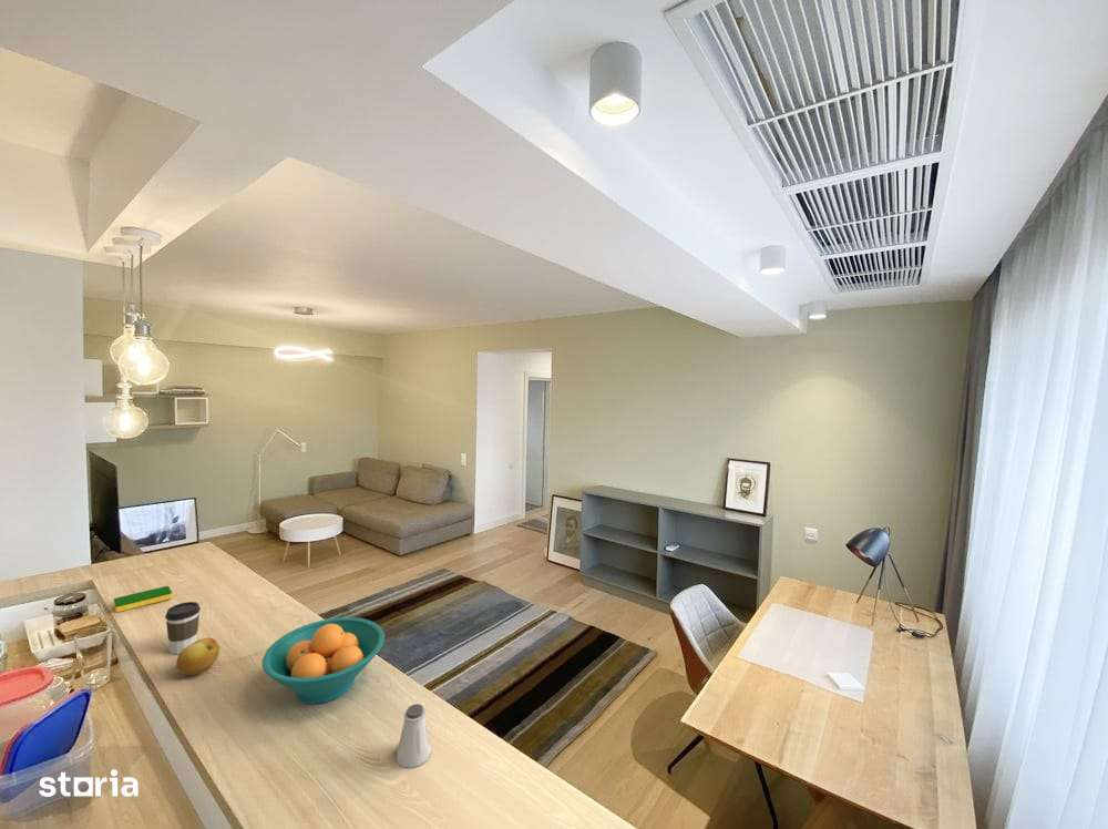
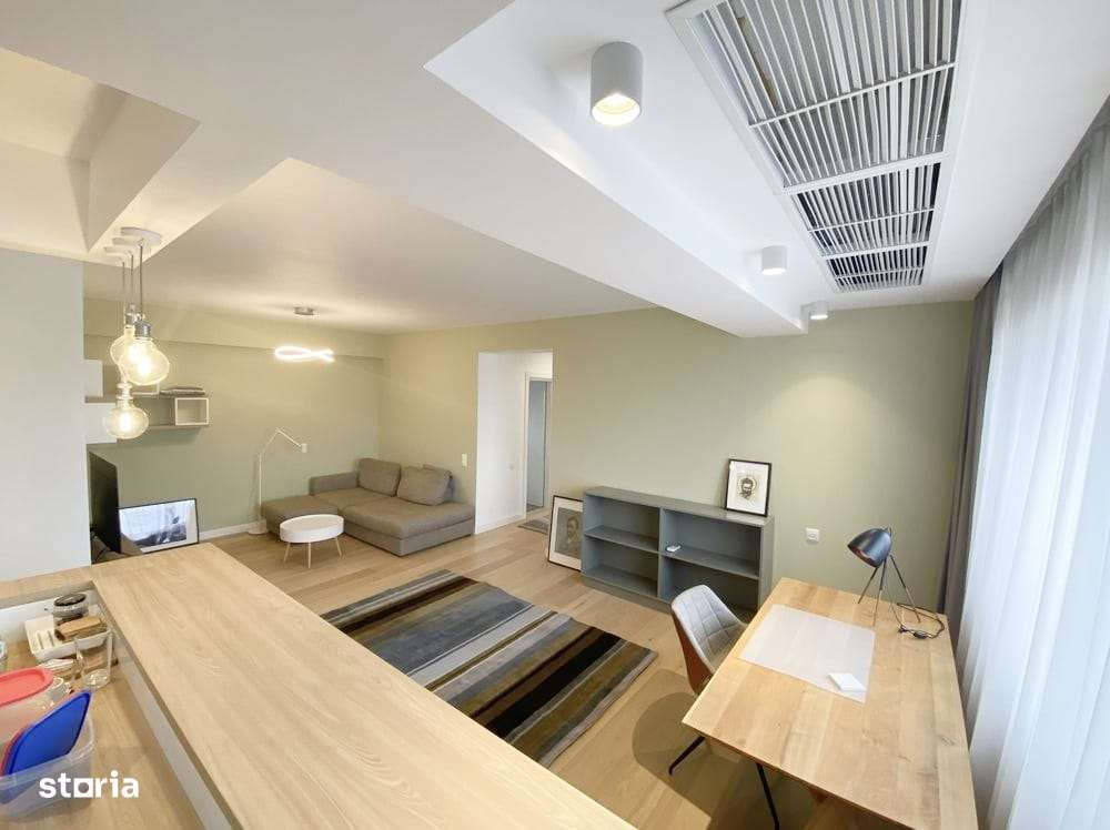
- fruit [175,636,220,676]
- coffee cup [164,601,202,655]
- saltshaker [396,703,432,769]
- fruit bowl [261,616,386,705]
- dish sponge [113,585,173,613]
